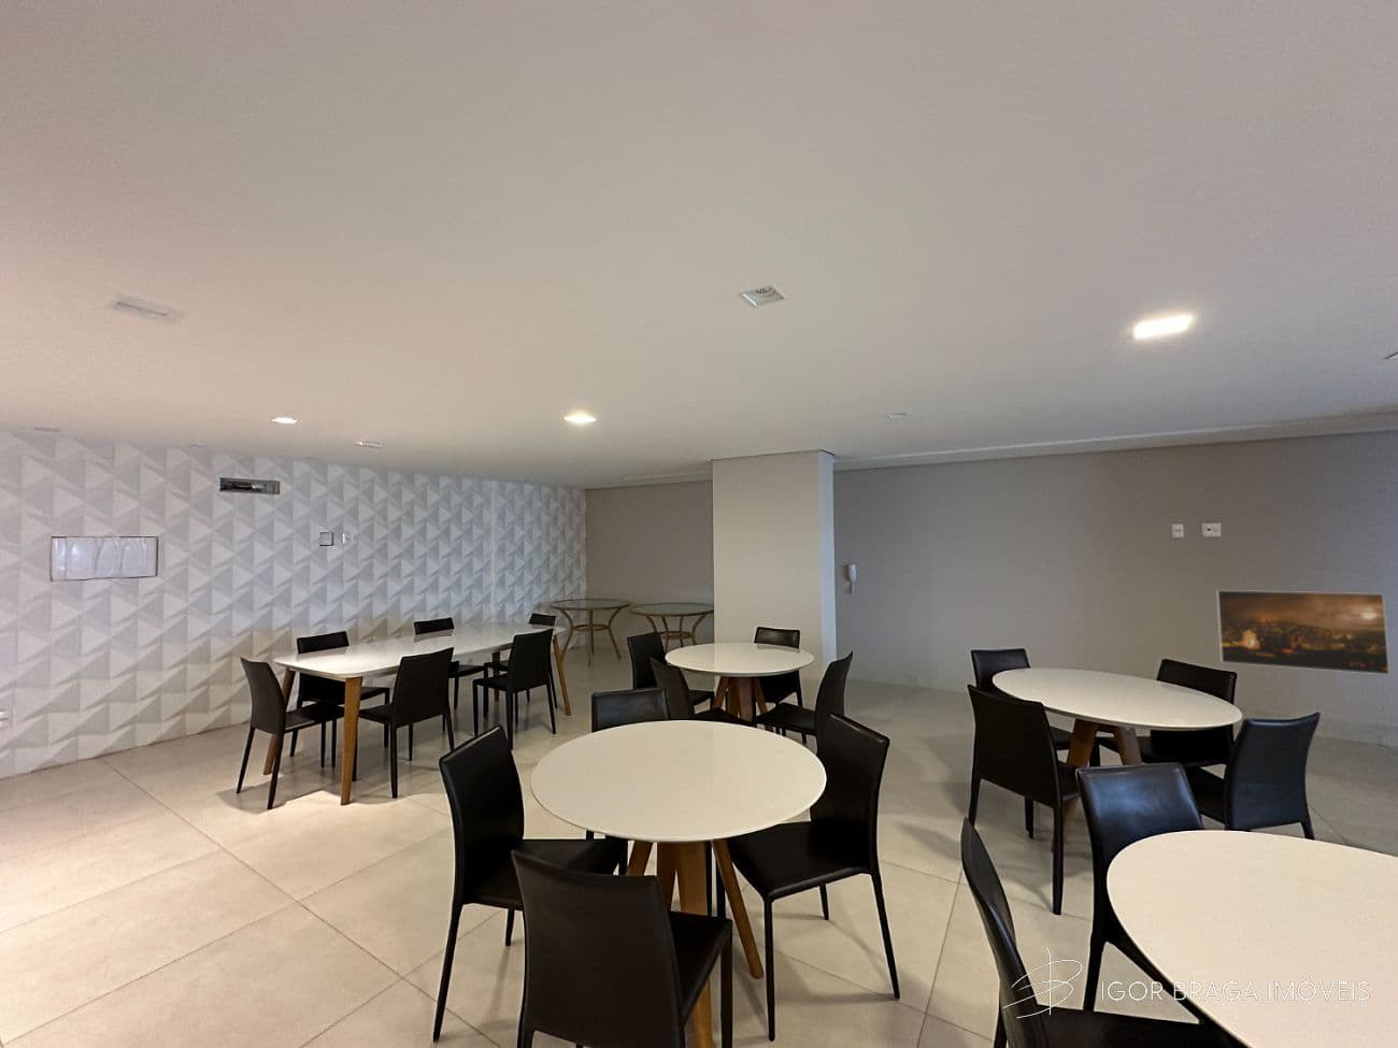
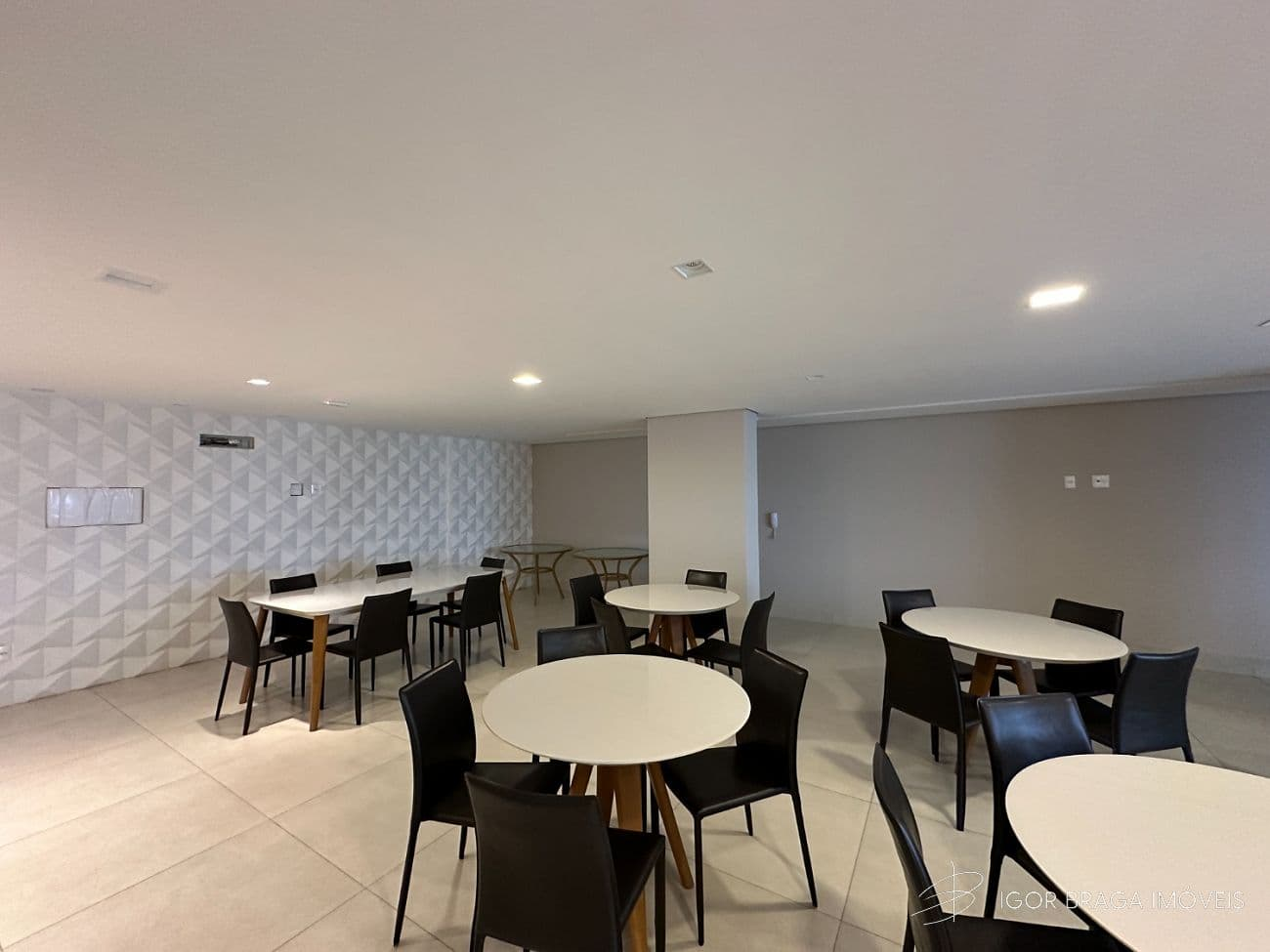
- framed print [1215,589,1390,676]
